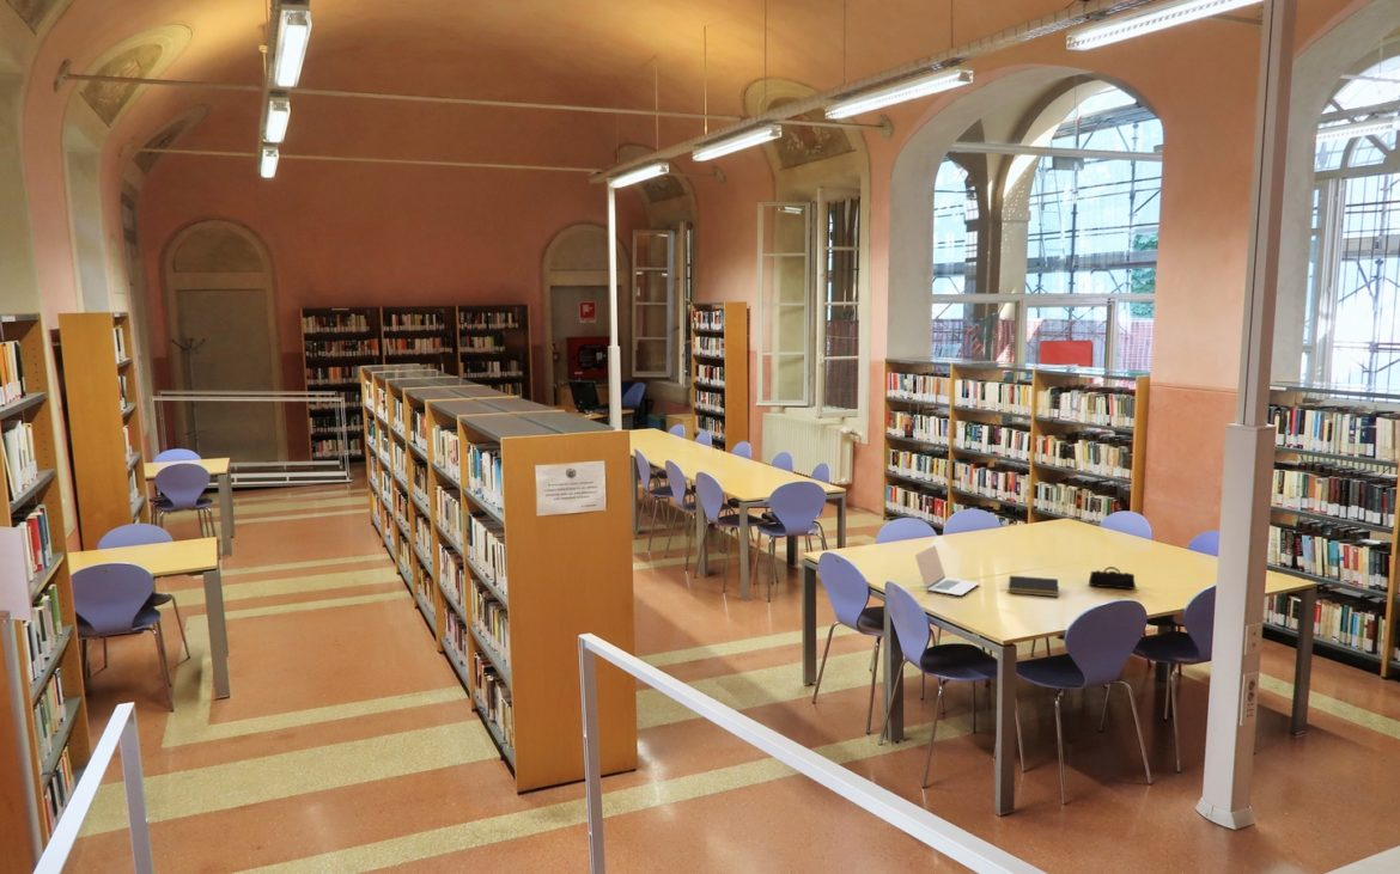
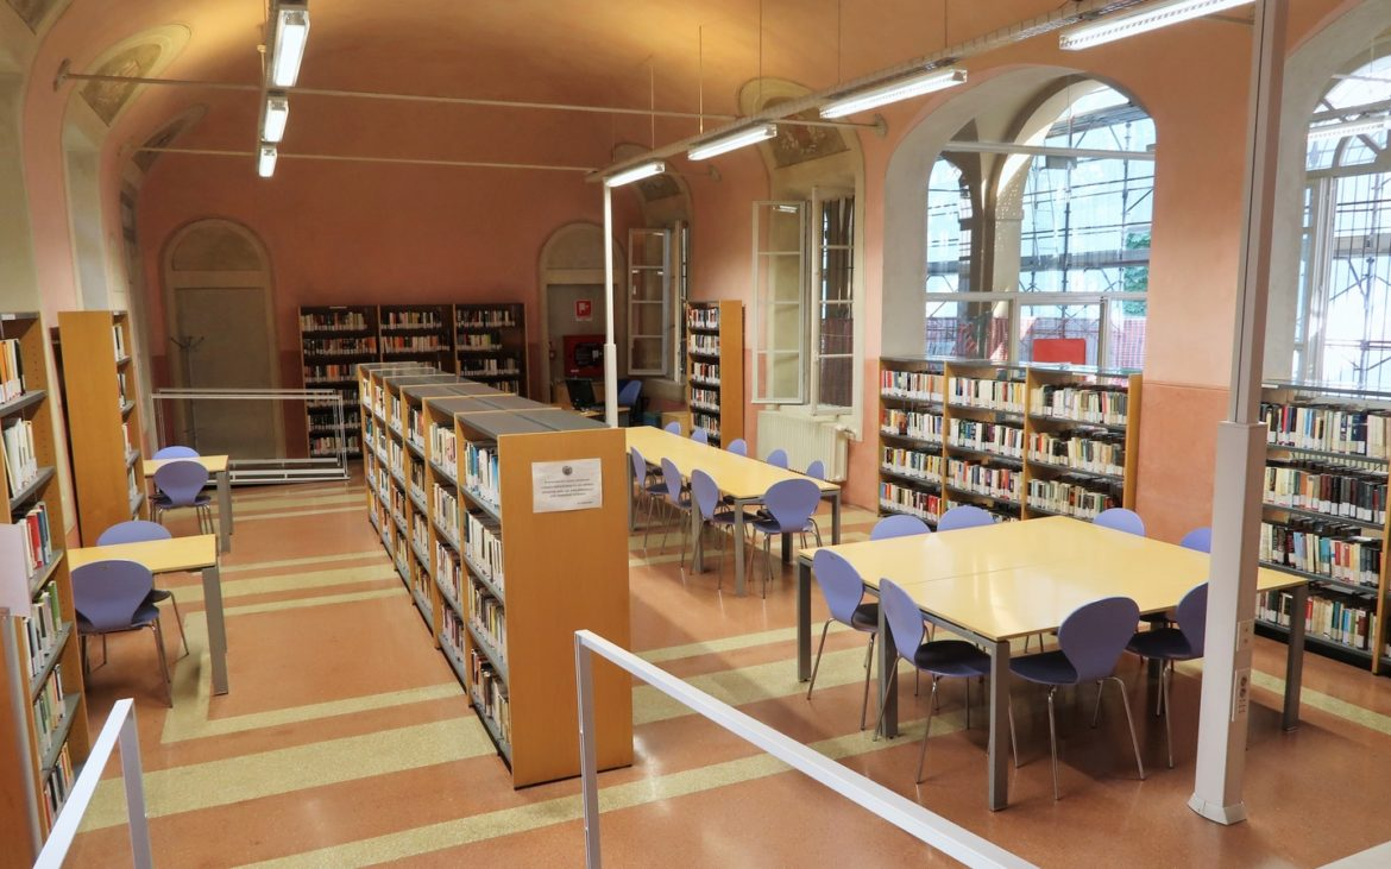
- laptop [914,544,980,597]
- pencil case [1088,566,1137,591]
- notepad [1008,575,1059,598]
